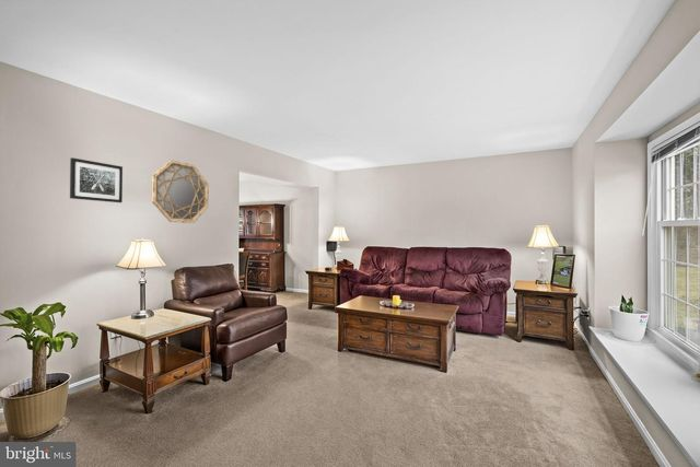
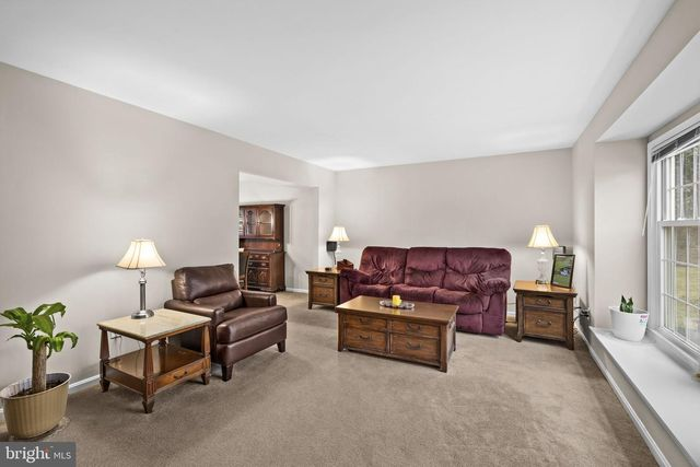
- home mirror [151,160,210,224]
- wall art [69,156,124,203]
